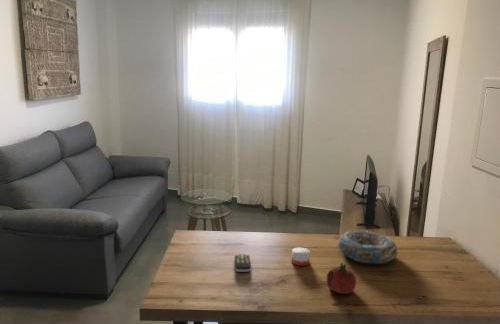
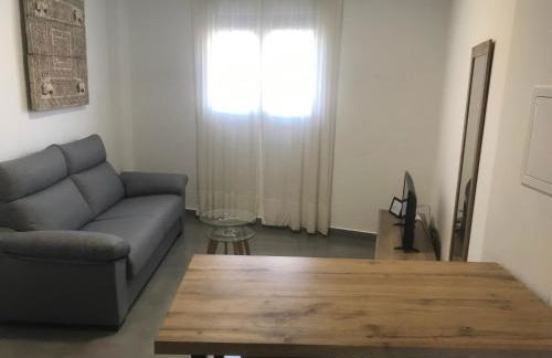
- remote control [234,253,252,273]
- candle [291,246,311,267]
- fruit [326,262,358,295]
- decorative bowl [337,230,399,265]
